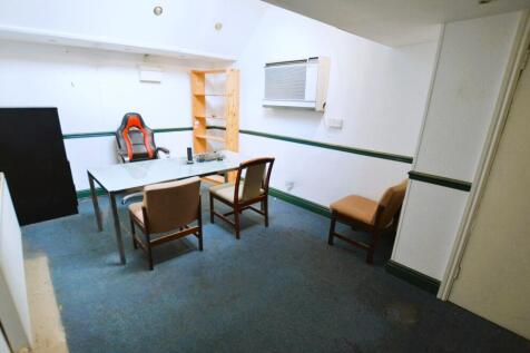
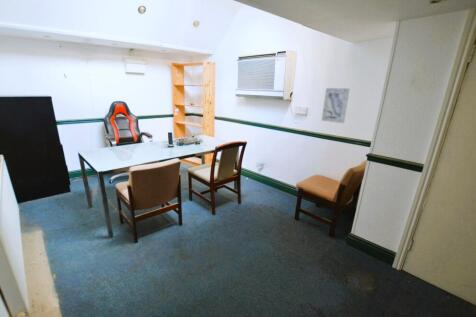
+ wall art [321,87,351,124]
